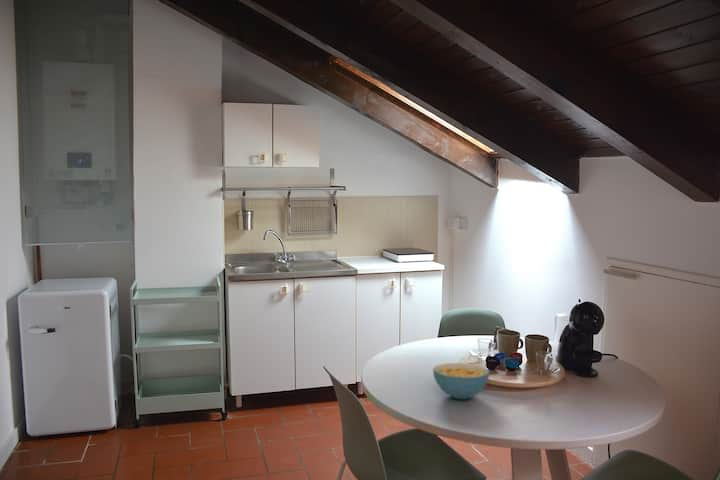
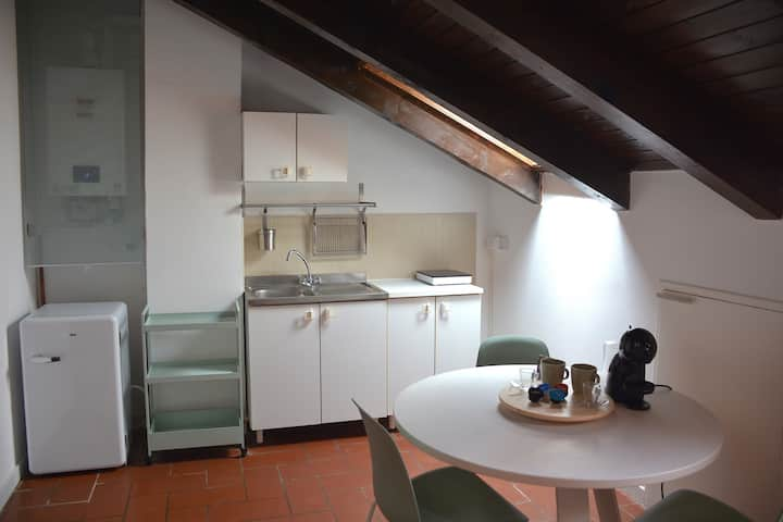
- cereal bowl [432,362,491,400]
